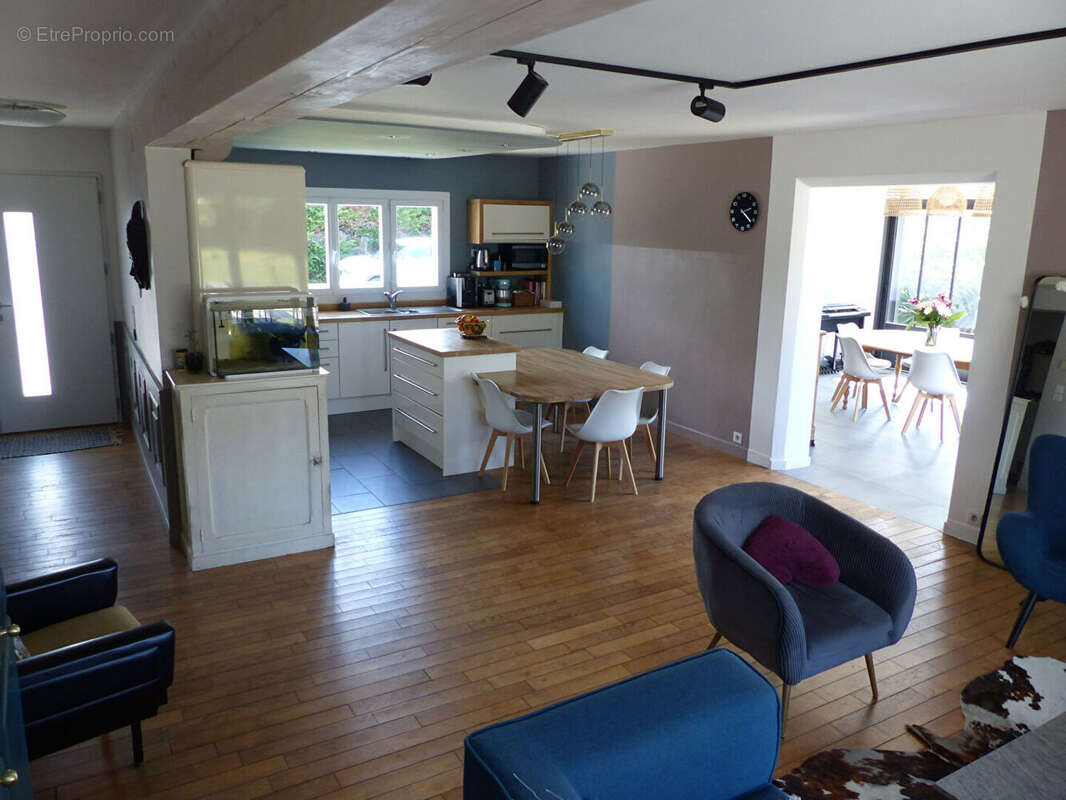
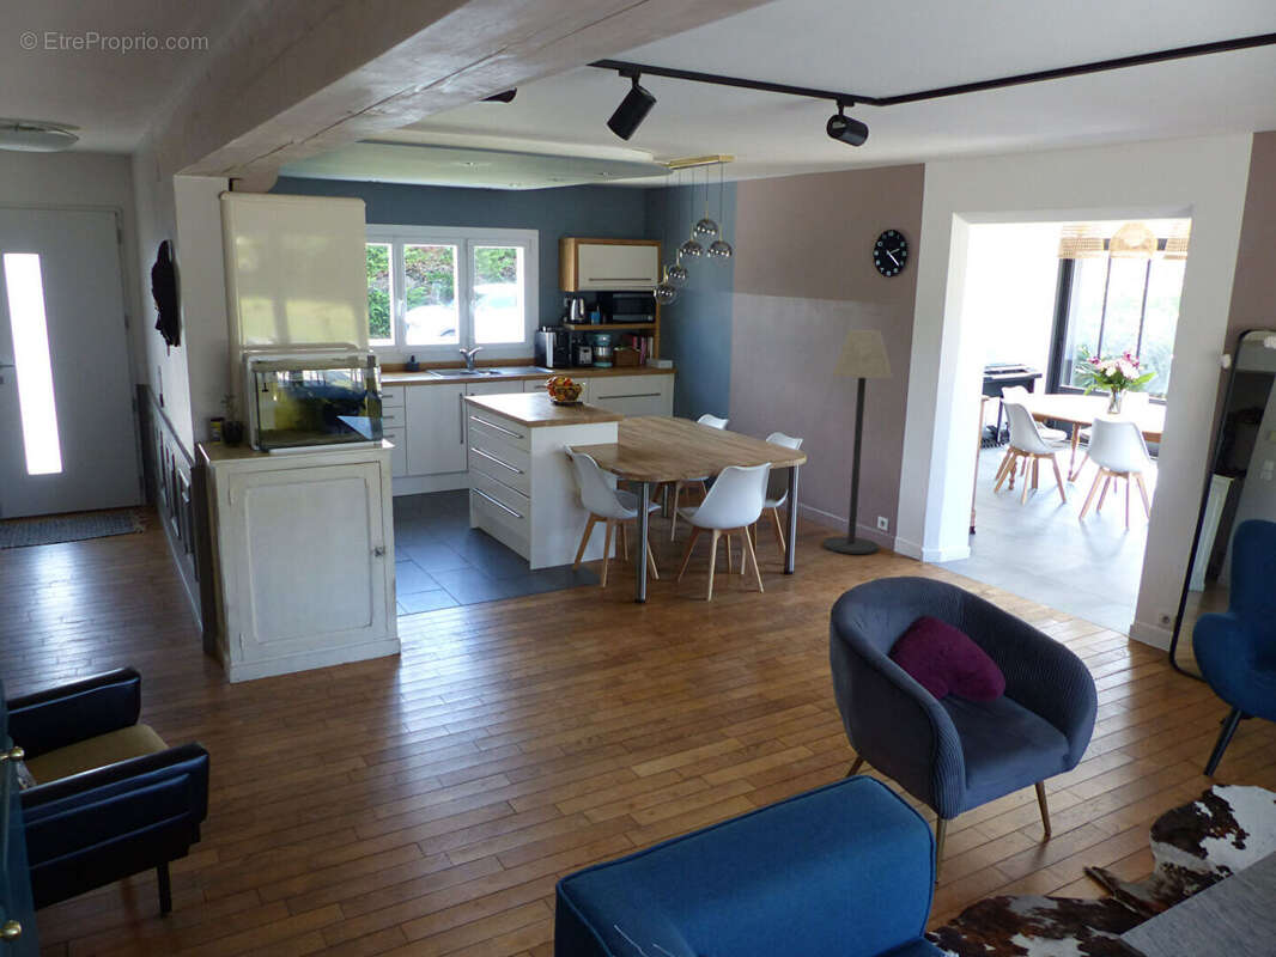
+ floor lamp [822,329,894,555]
